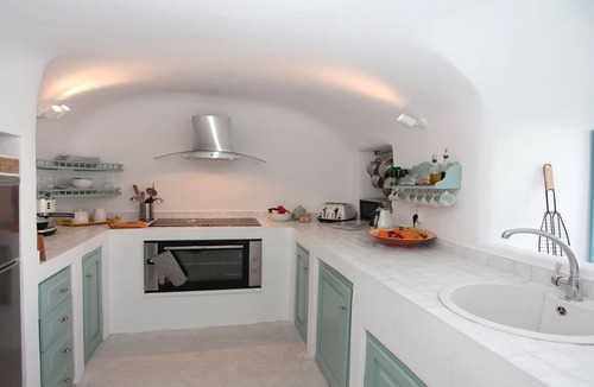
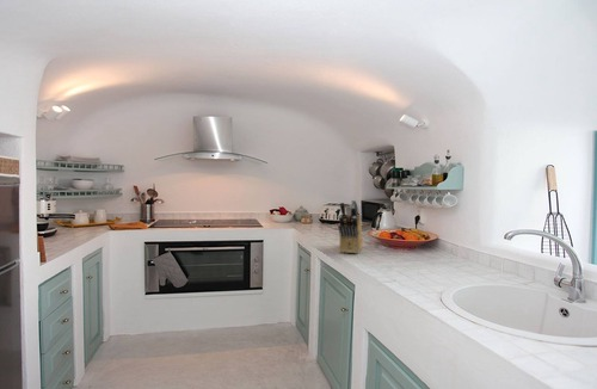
+ knife block [337,199,364,254]
